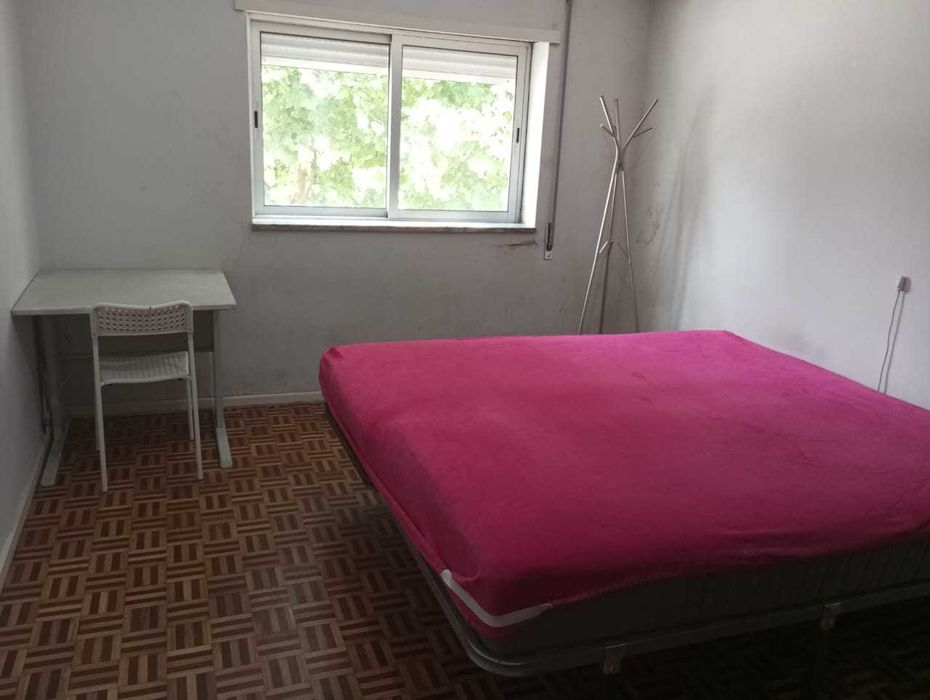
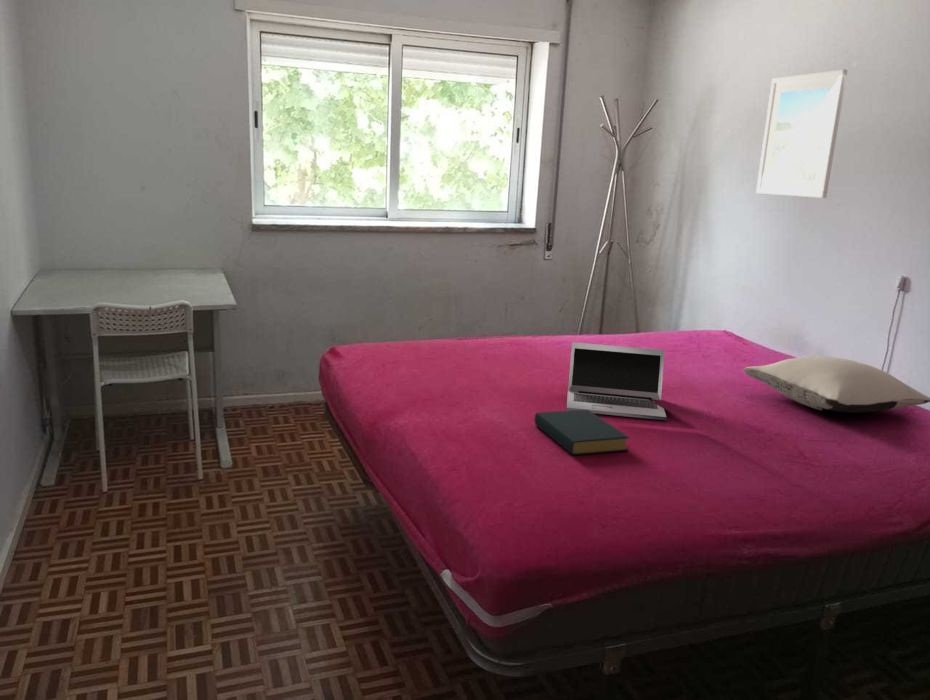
+ hardback book [534,409,631,456]
+ laptop [566,341,667,421]
+ pillow [742,355,930,414]
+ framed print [755,68,848,199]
